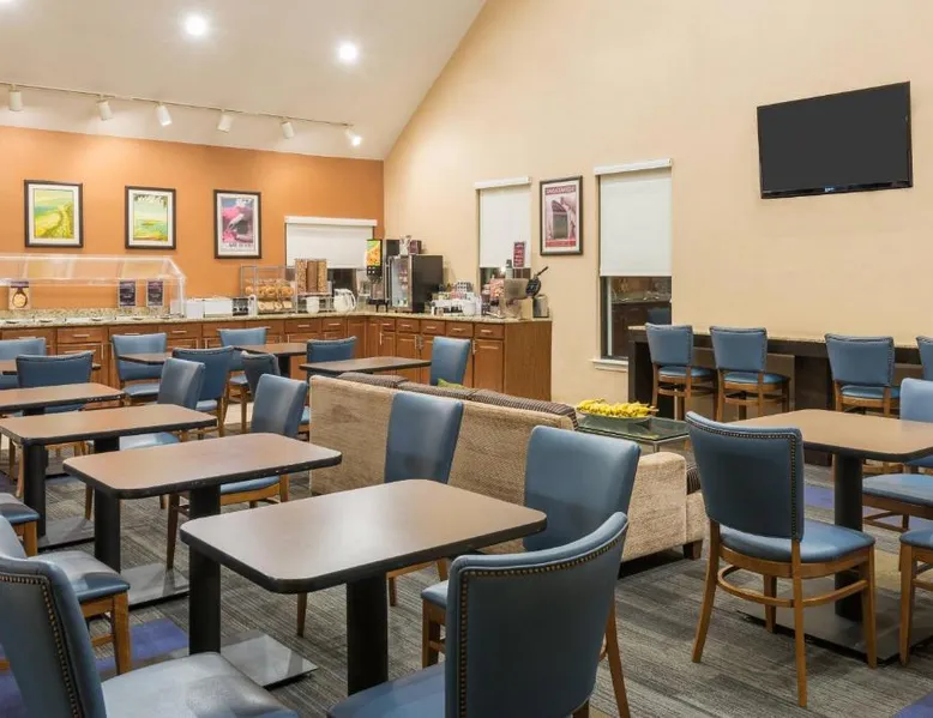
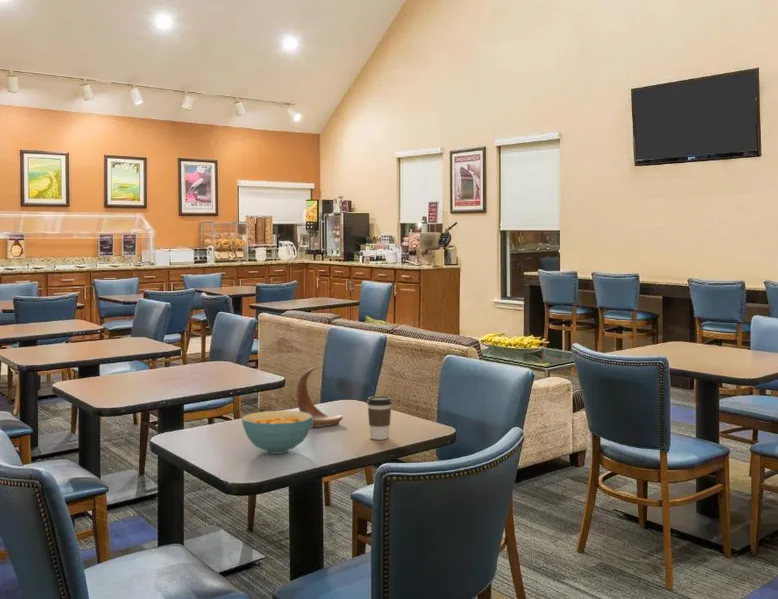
+ coffee cup [366,395,393,441]
+ banana [296,366,344,428]
+ cereal bowl [241,410,313,455]
